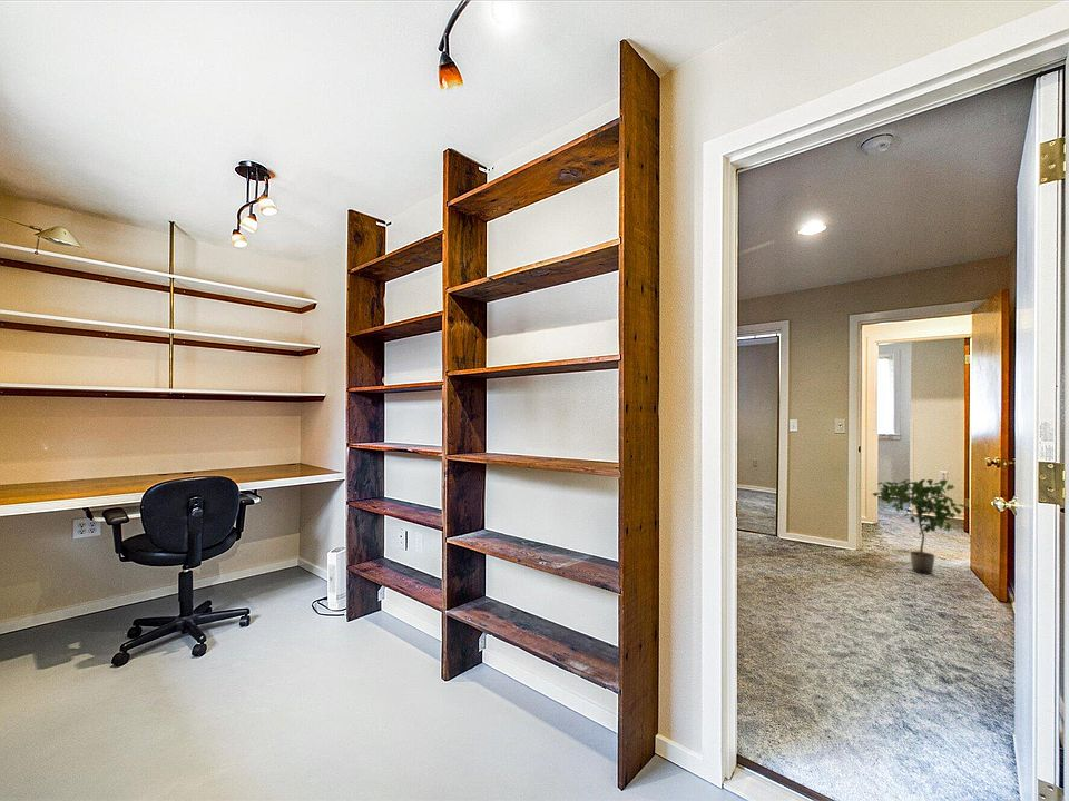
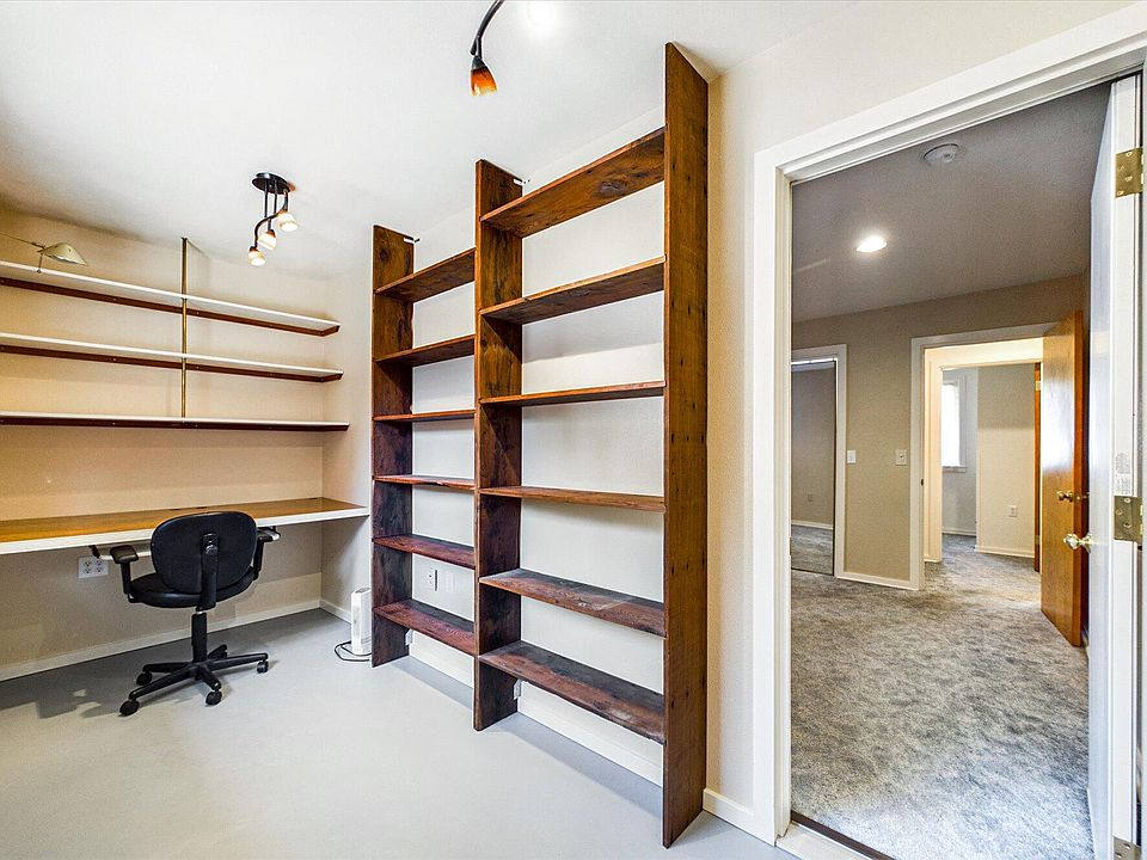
- potted plant [871,478,969,575]
